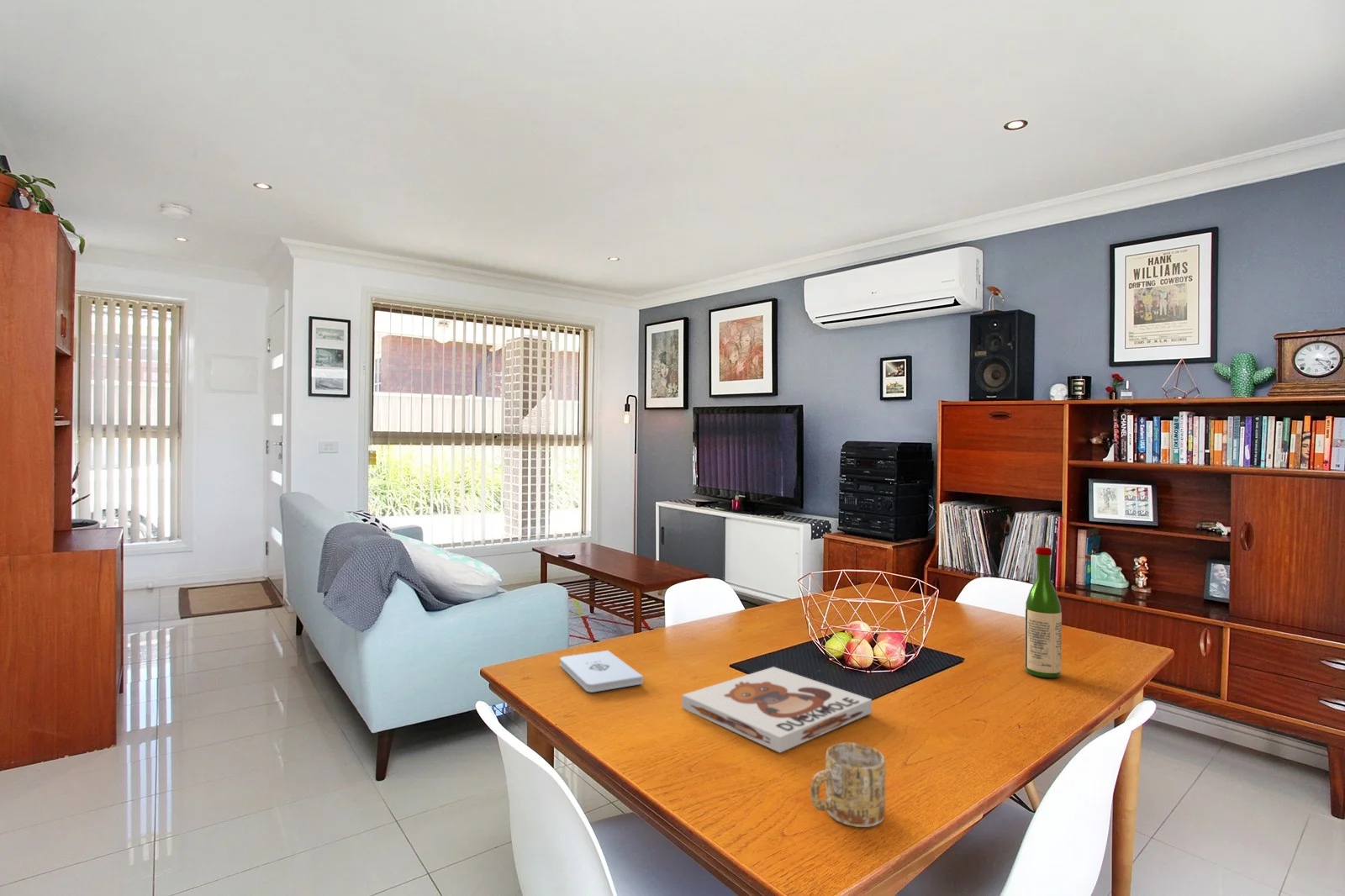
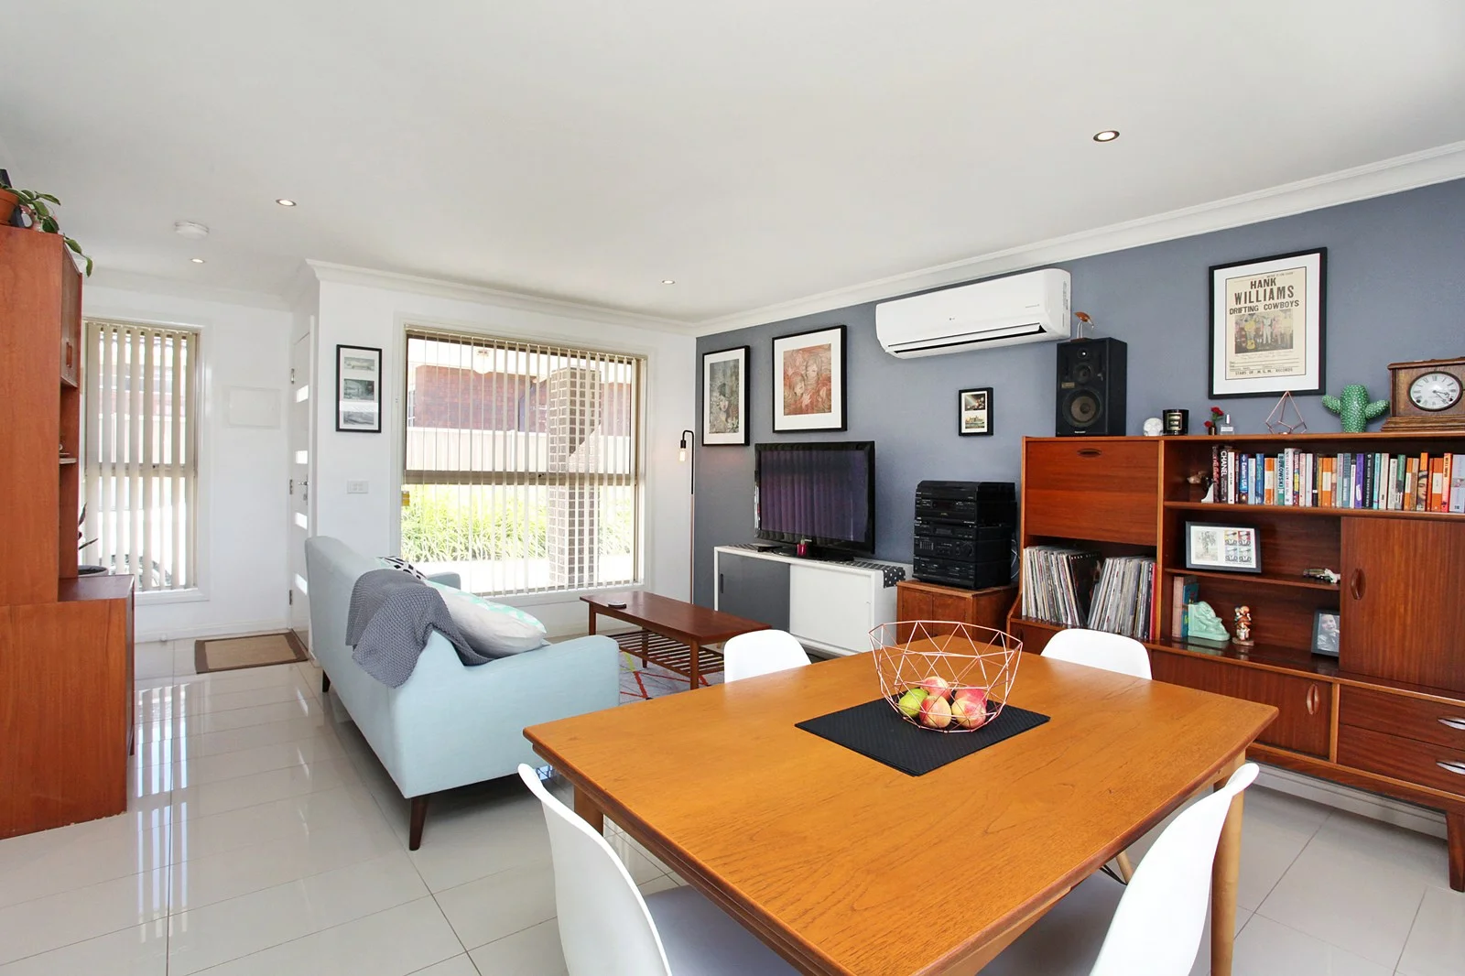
- notepad [559,650,644,693]
- board game [681,666,873,754]
- mug [810,742,887,828]
- wine bottle [1024,546,1063,678]
